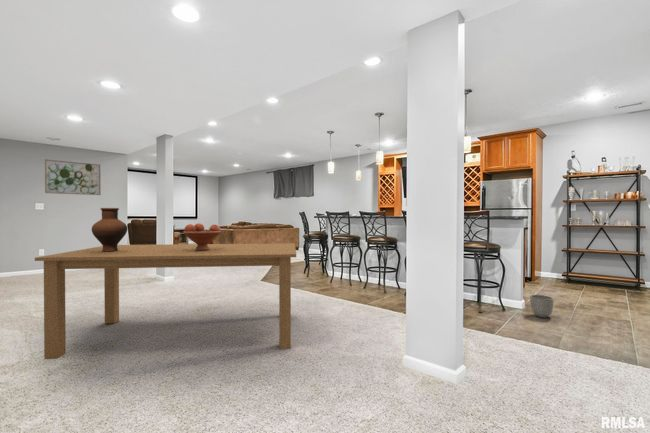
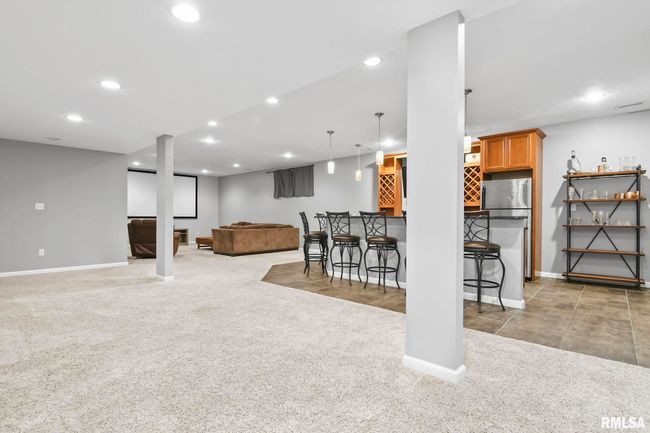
- wall art [44,158,102,196]
- fruit bowl [182,222,222,251]
- vase [91,207,128,252]
- dining table [34,242,297,360]
- planter [529,294,555,319]
